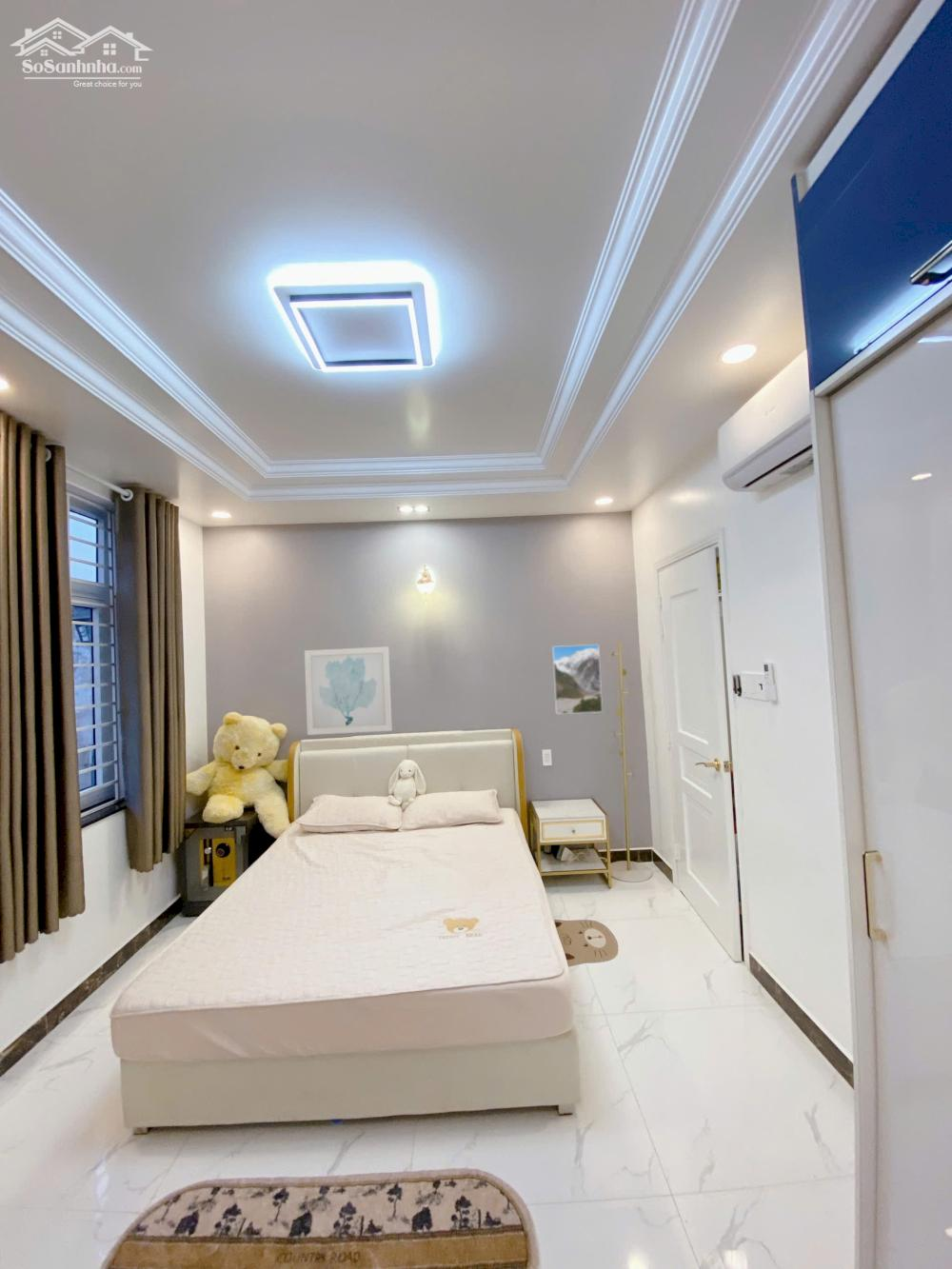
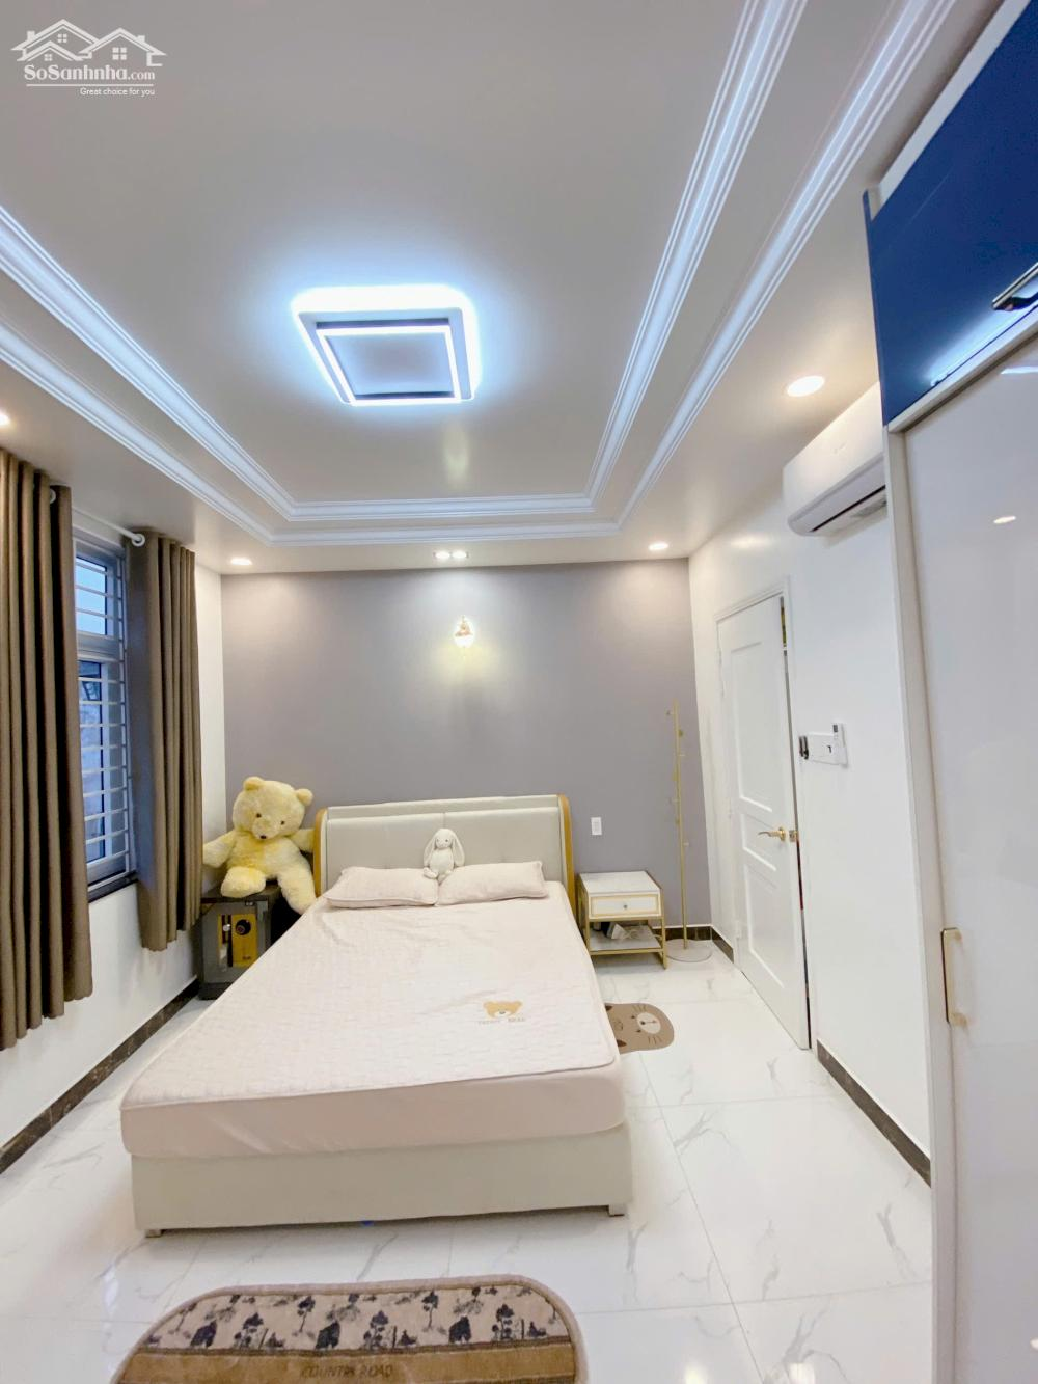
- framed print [551,644,604,715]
- wall art [304,645,393,736]
